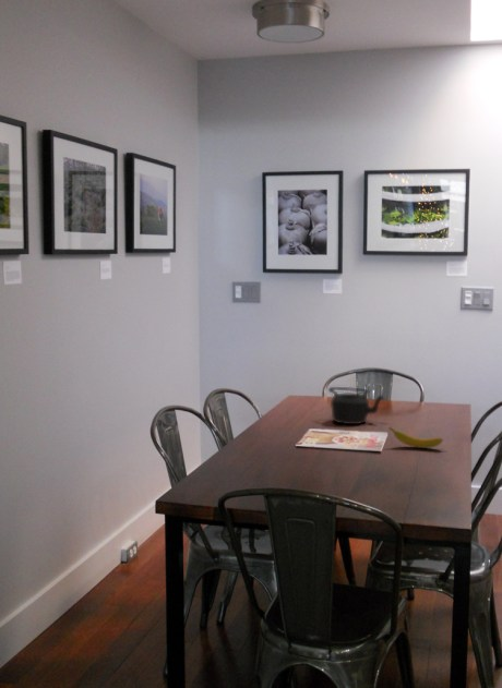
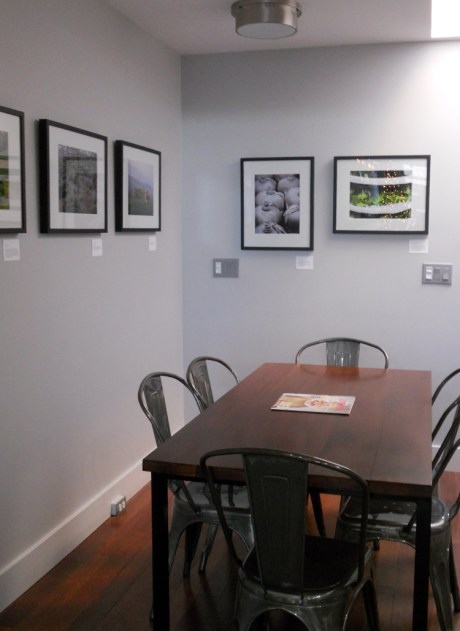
- teapot [327,386,385,425]
- banana [387,426,444,449]
